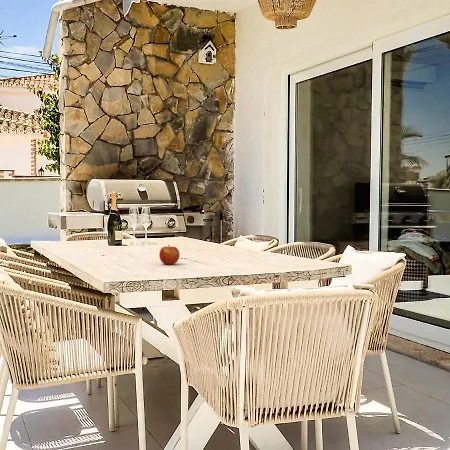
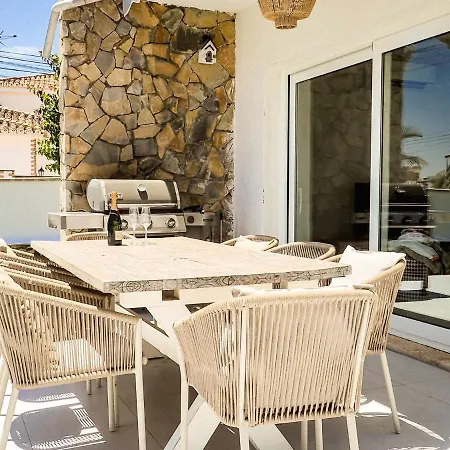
- apple [158,244,181,265]
